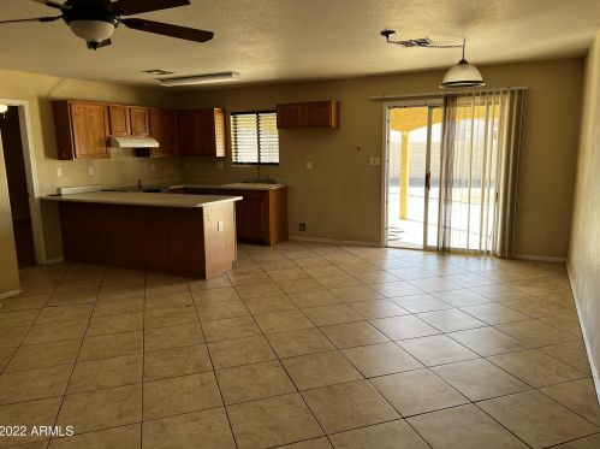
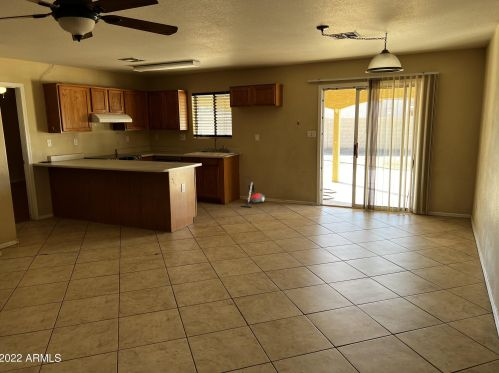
+ vacuum cleaner [241,175,266,208]
